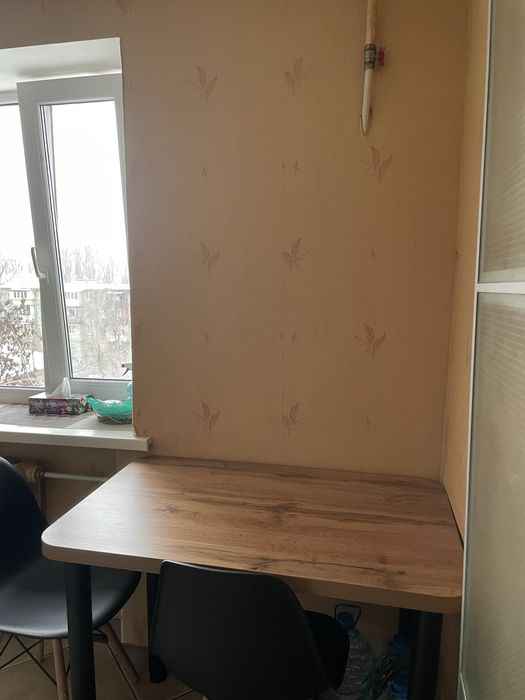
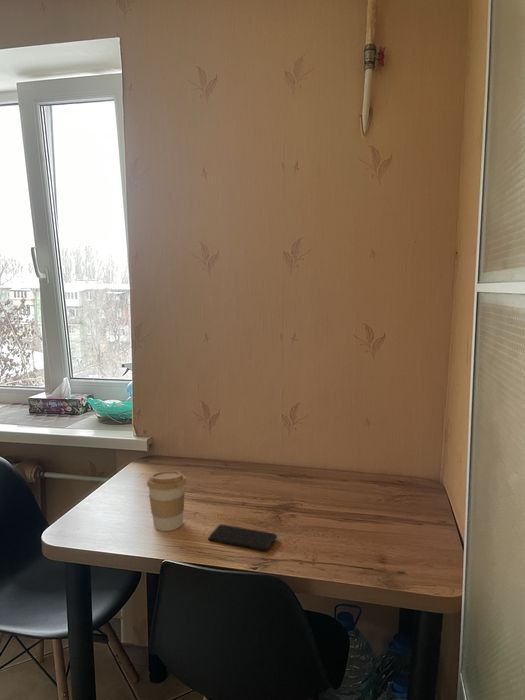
+ smartphone [207,523,278,552]
+ coffee cup [146,470,187,532]
